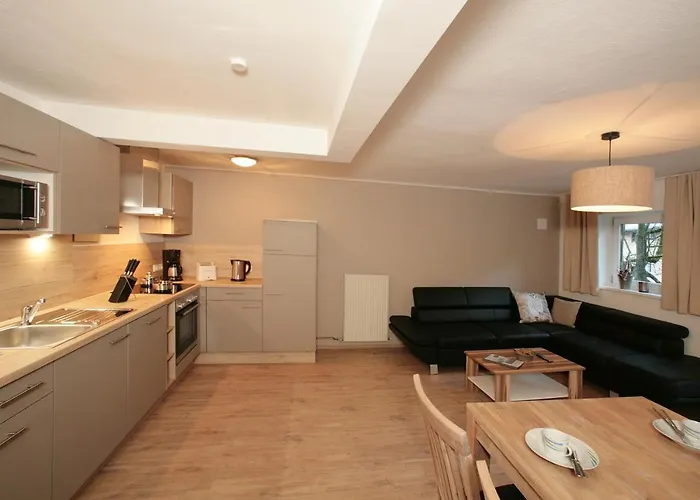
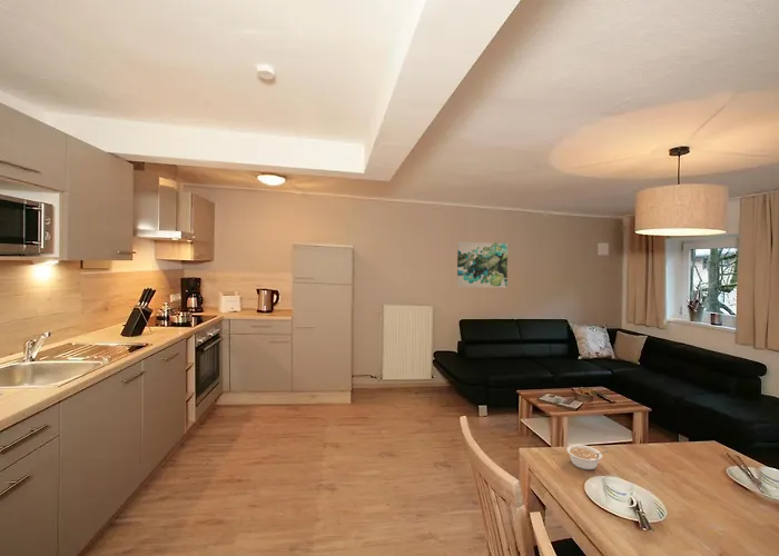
+ legume [565,444,610,470]
+ wall art [456,240,509,289]
